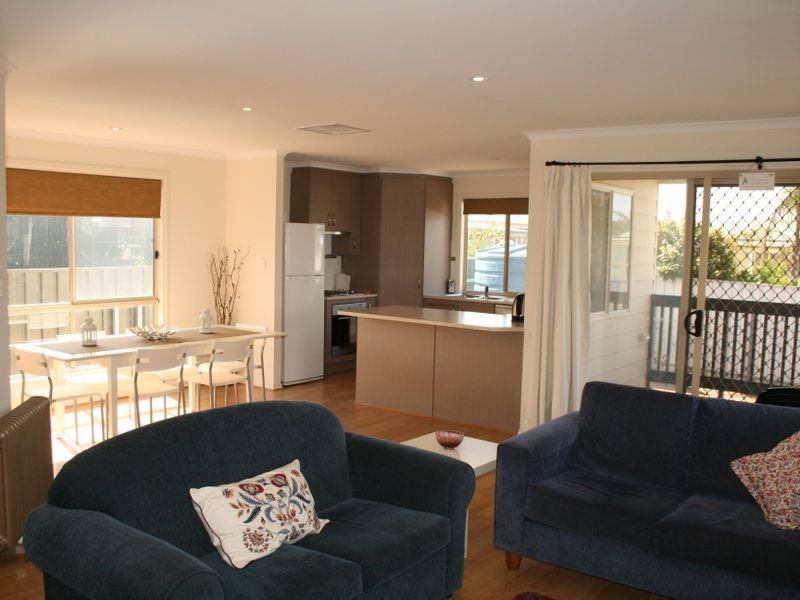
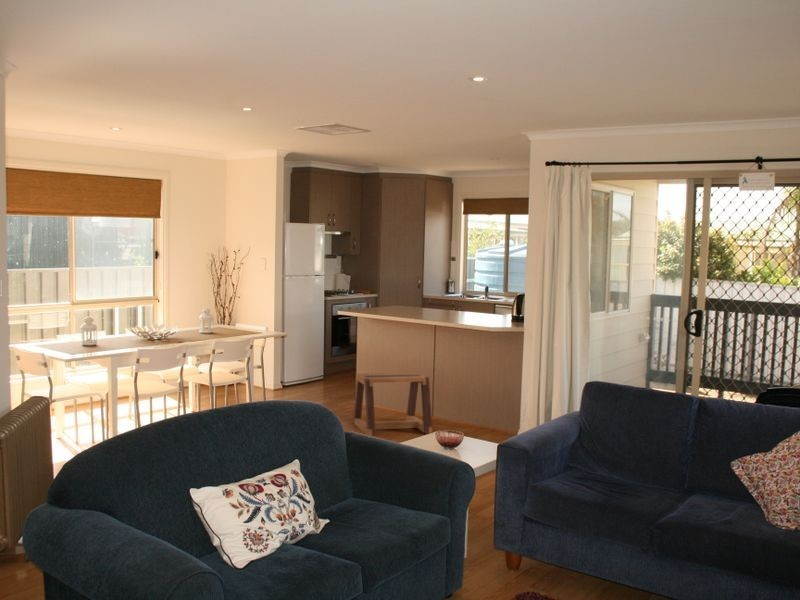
+ stool [352,372,433,437]
